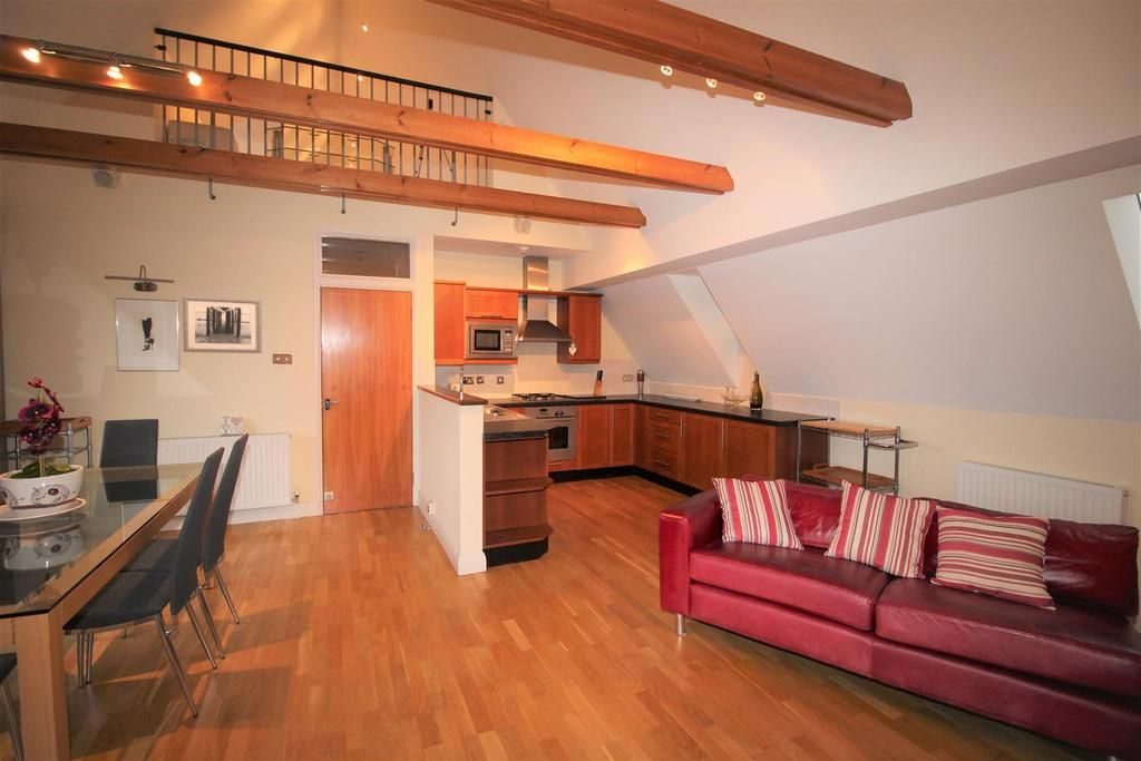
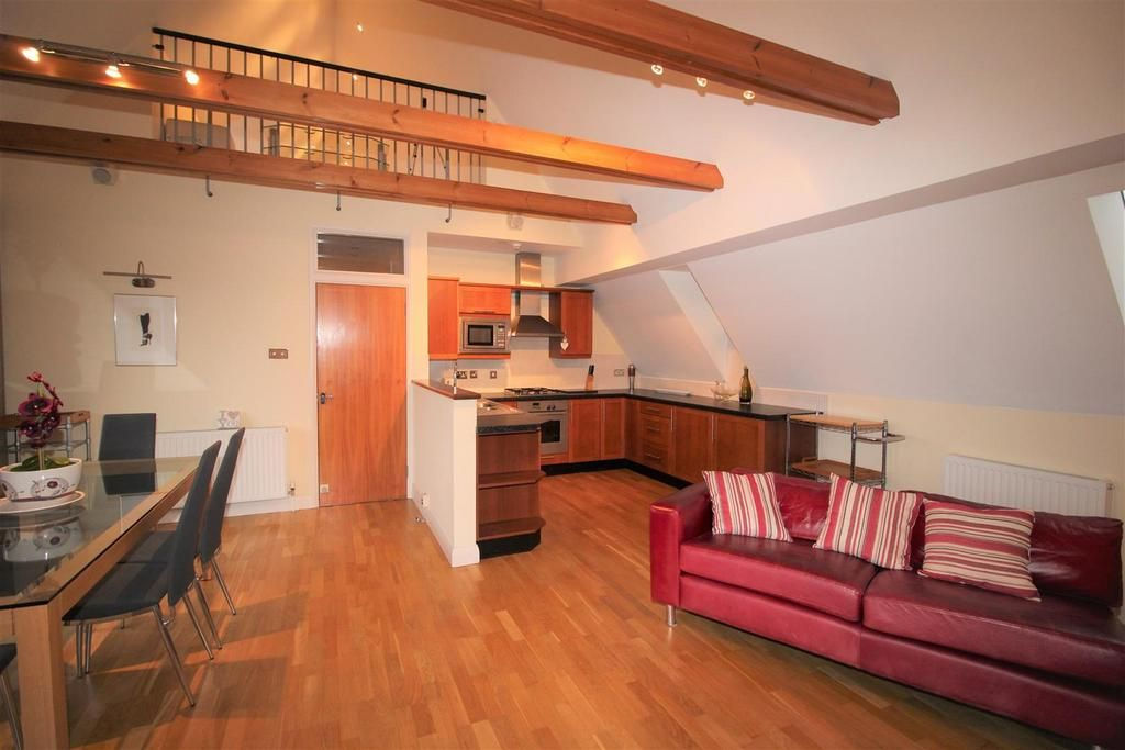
- wall art [182,295,263,354]
